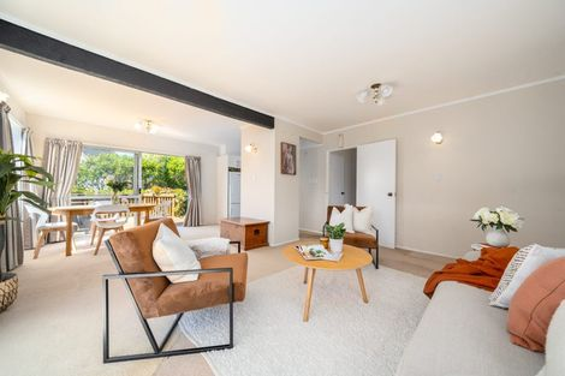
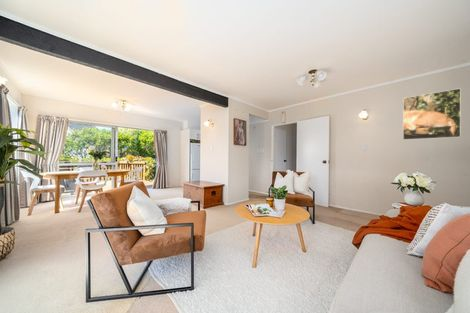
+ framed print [402,87,462,141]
